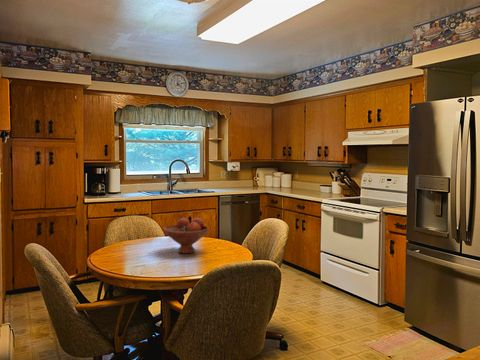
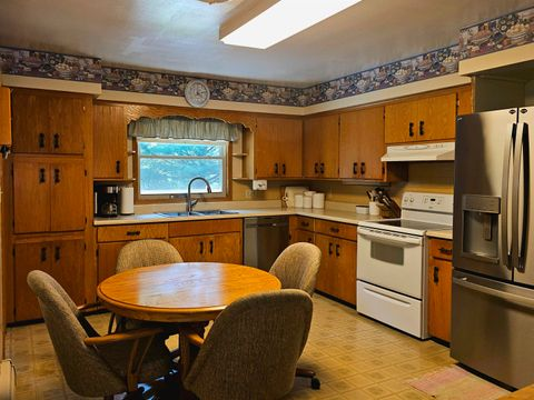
- fruit bowl [163,217,210,255]
